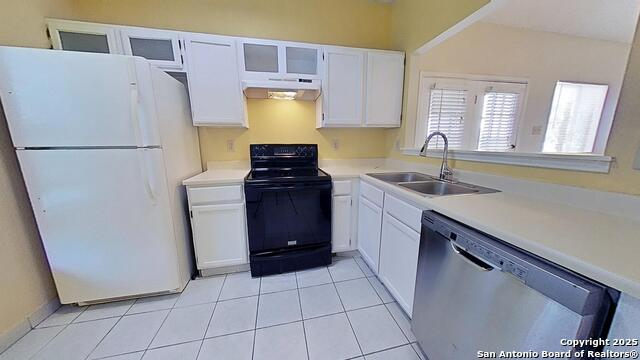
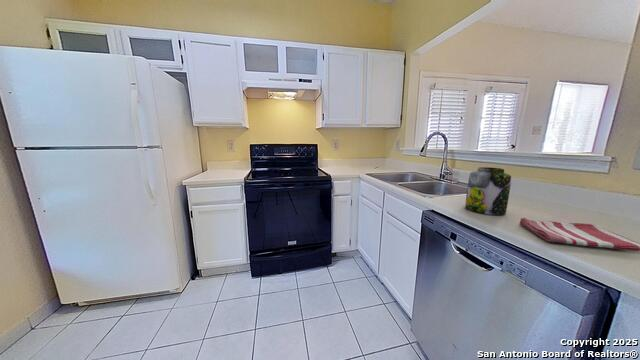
+ jar [464,166,512,216]
+ dish towel [519,217,640,252]
